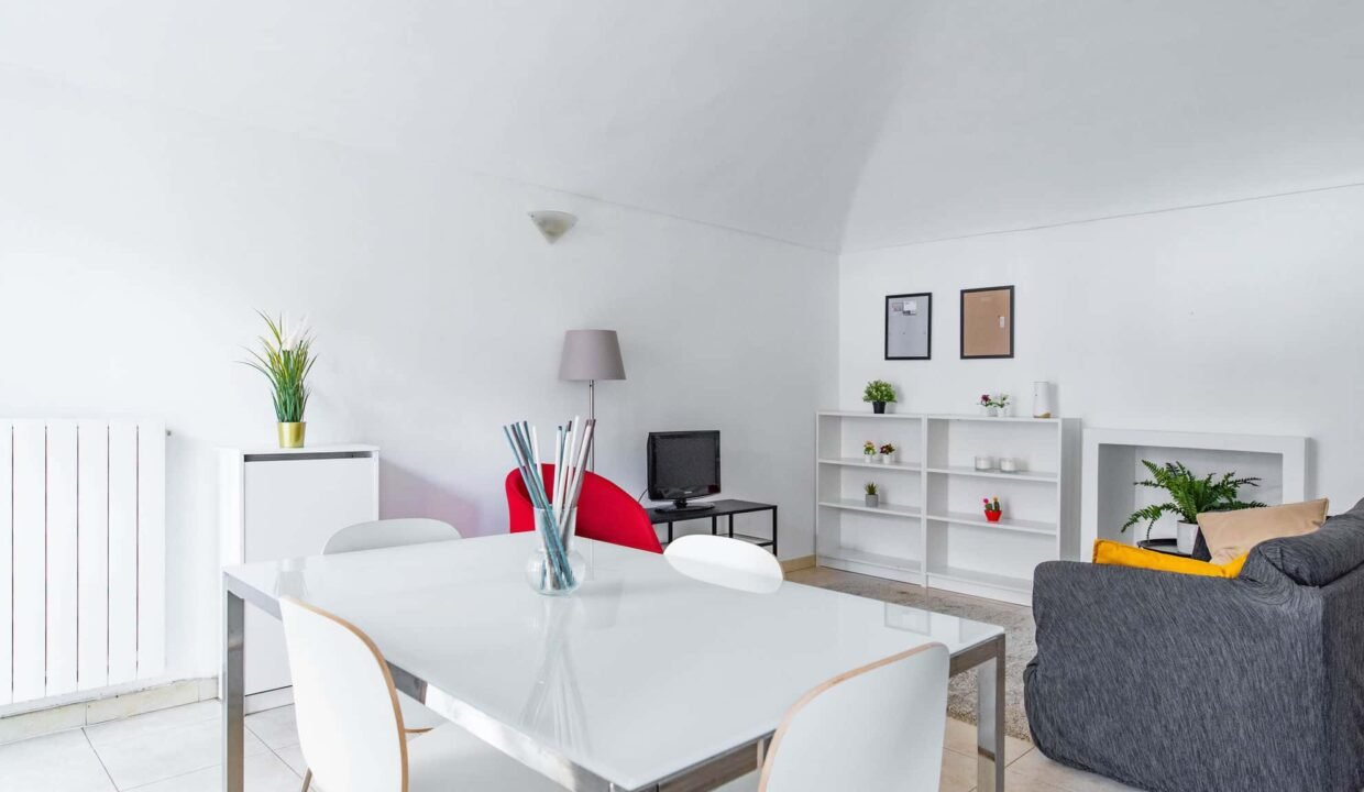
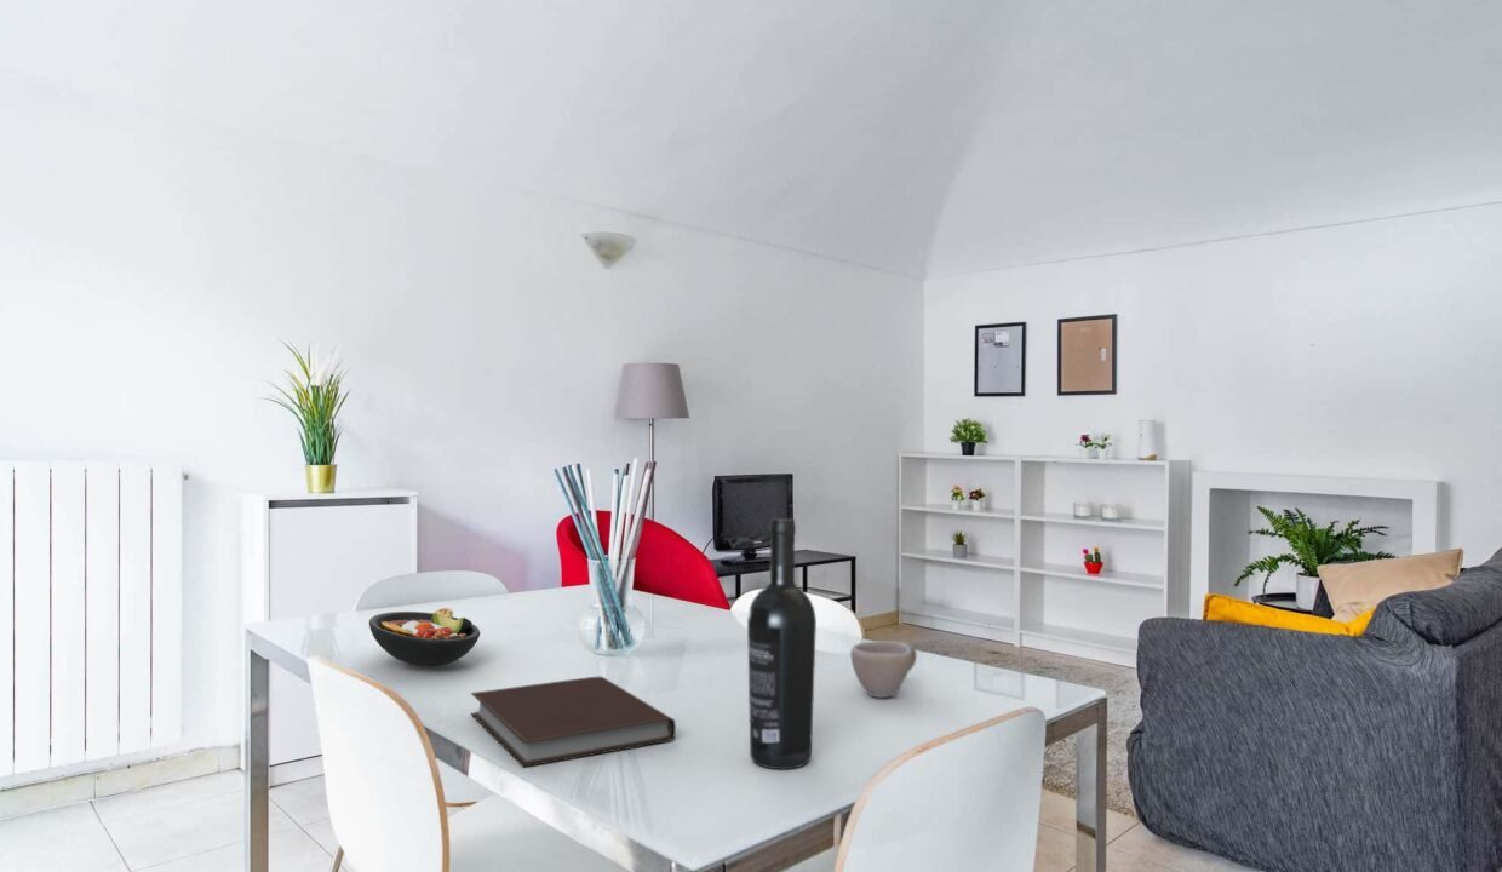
+ cup [849,639,918,699]
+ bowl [368,607,481,667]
+ notebook [470,676,677,769]
+ wine bottle [746,517,818,770]
